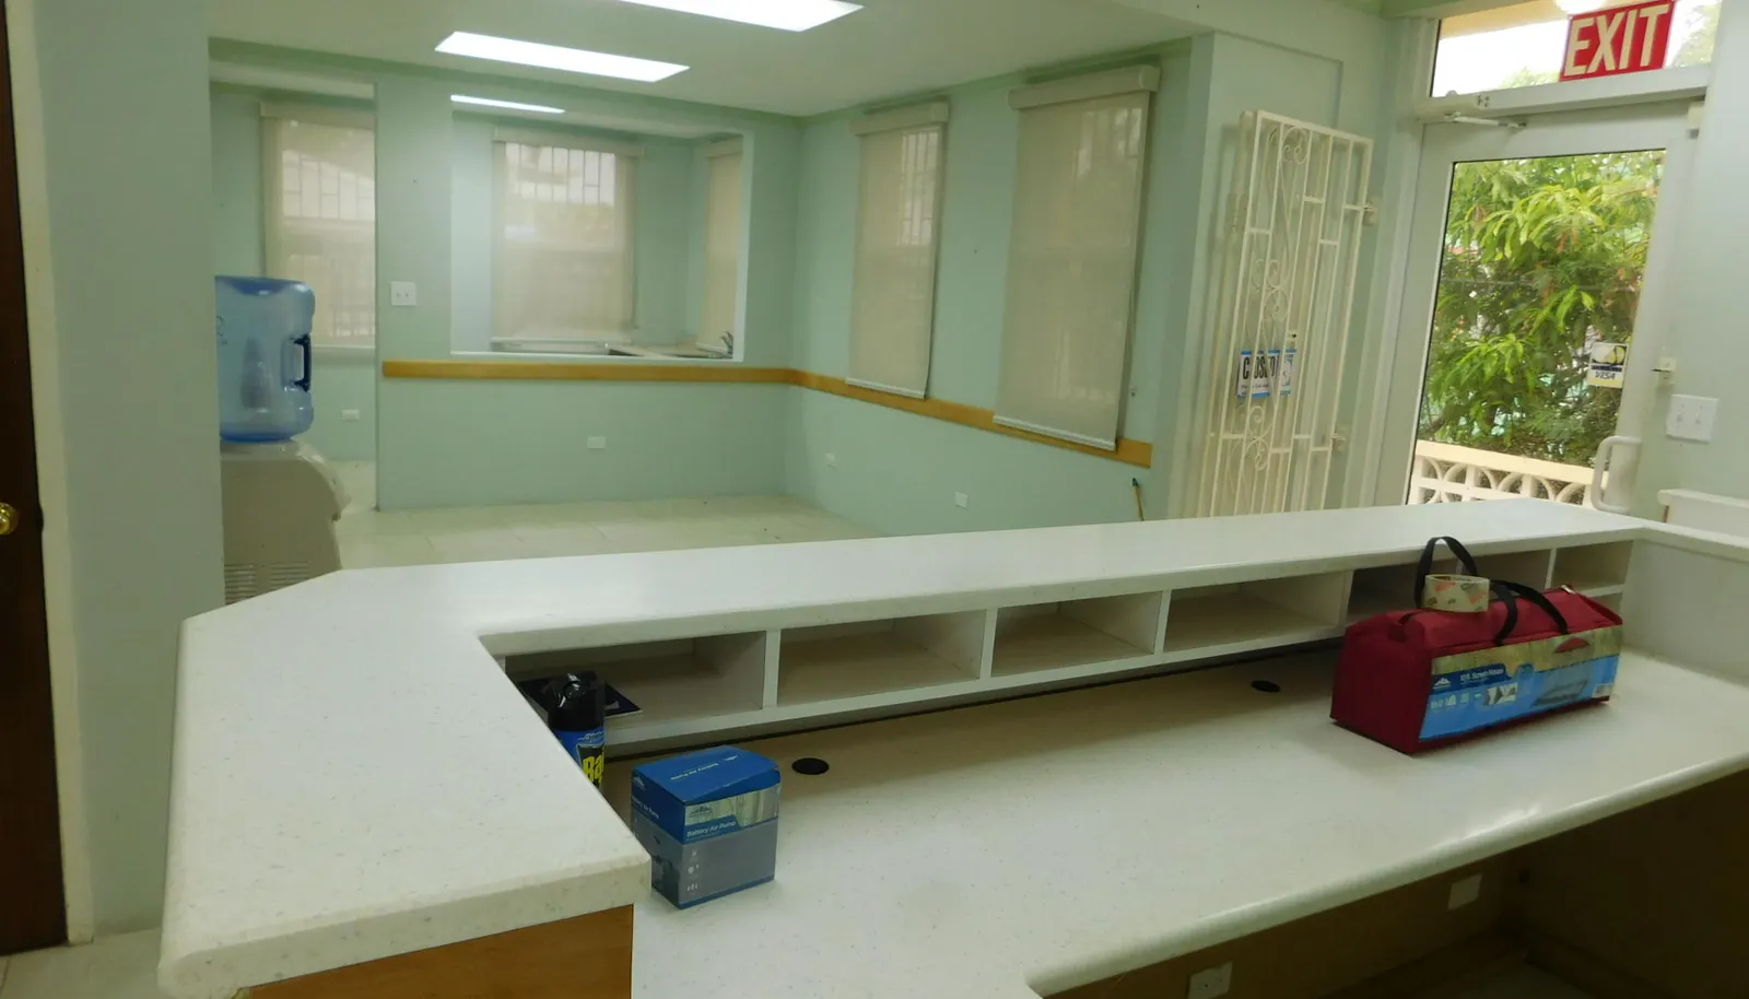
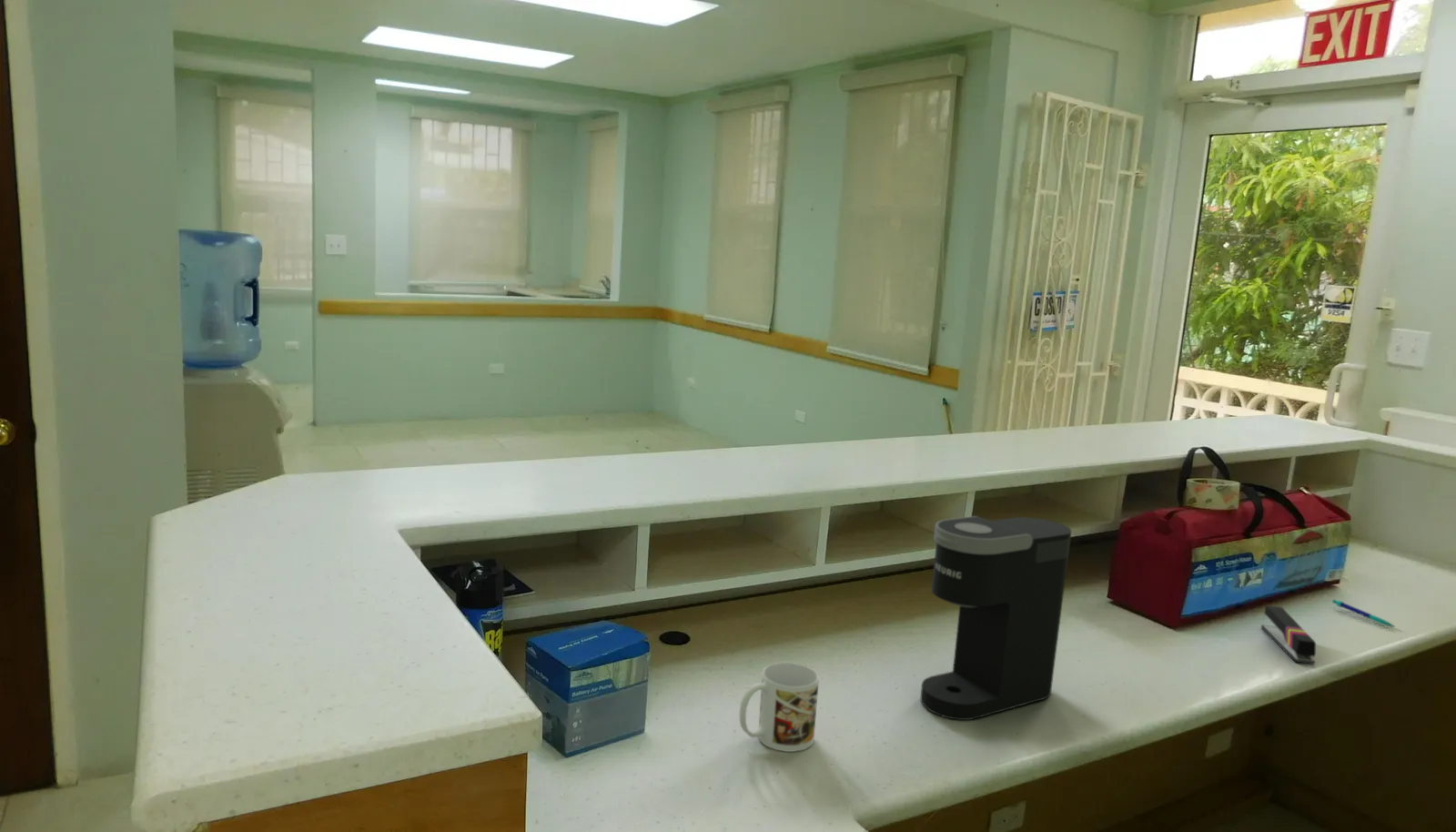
+ pen [1331,599,1396,628]
+ mug [739,662,820,753]
+ coffee maker [919,515,1072,721]
+ stapler [1260,604,1317,665]
